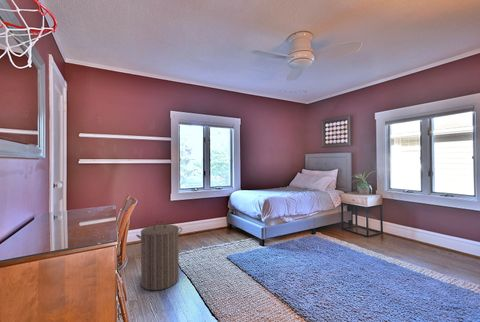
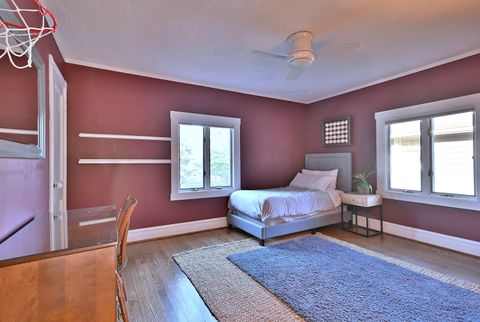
- laundry hamper [135,220,183,291]
